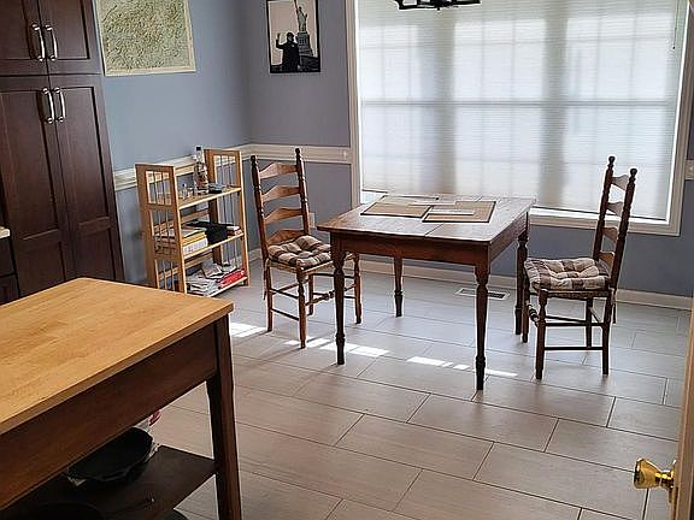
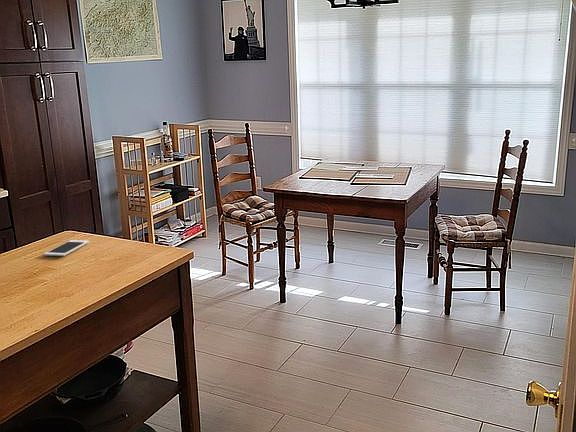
+ cell phone [43,239,90,257]
